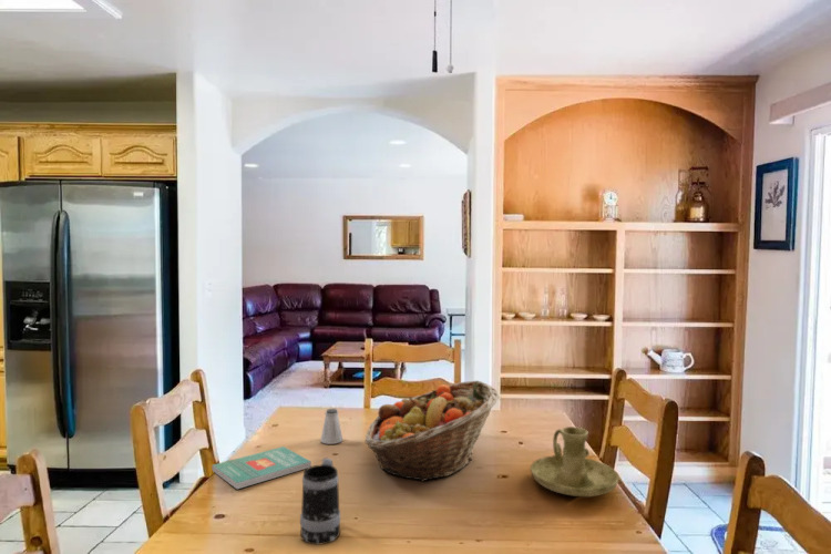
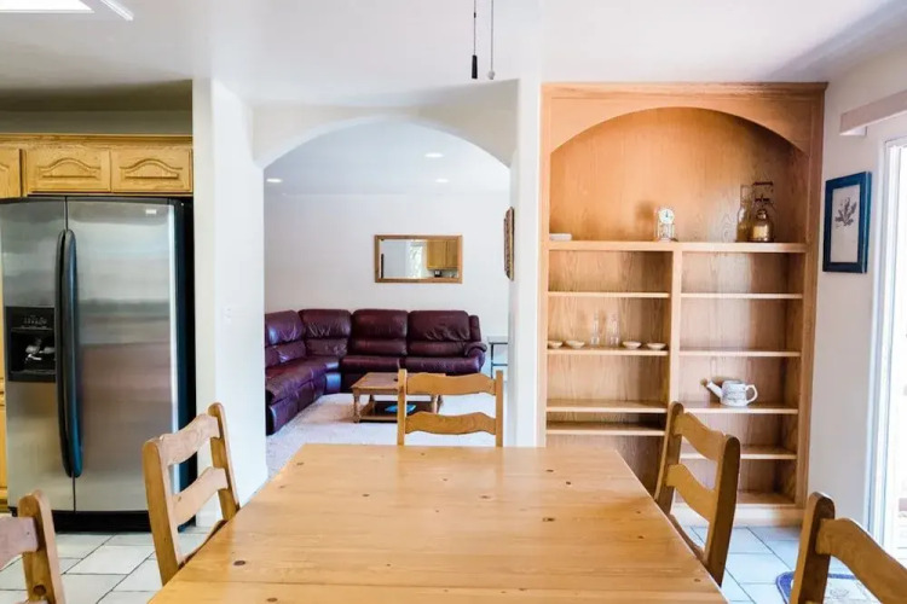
- mug [299,456,341,546]
- fruit basket [363,380,501,482]
- saltshaker [320,408,343,445]
- candle holder [530,425,620,497]
- book [211,445,312,491]
